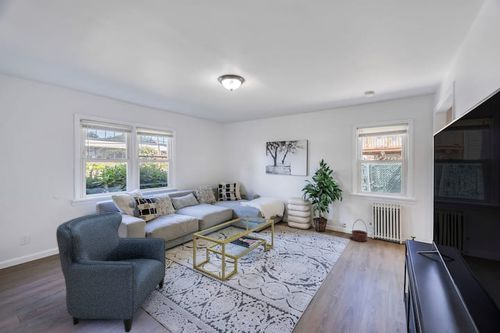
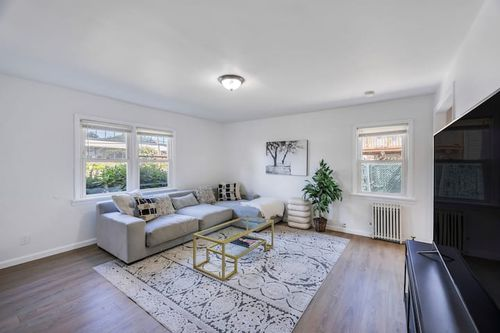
- basket [350,218,369,242]
- armchair [55,211,167,333]
